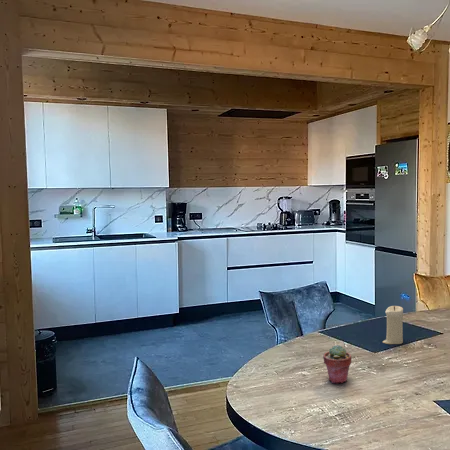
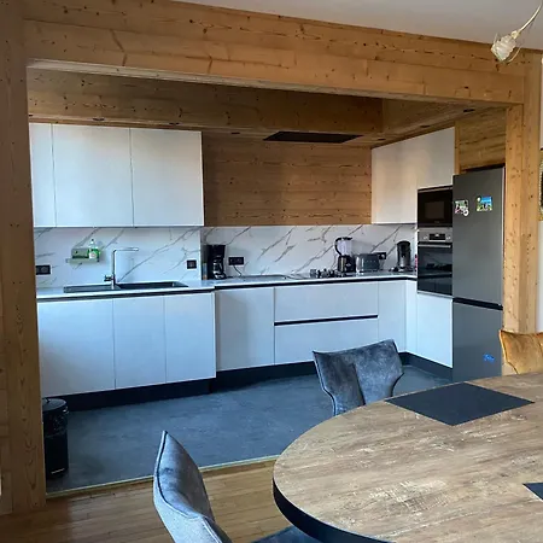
- candle [382,305,404,345]
- potted succulent [322,344,352,384]
